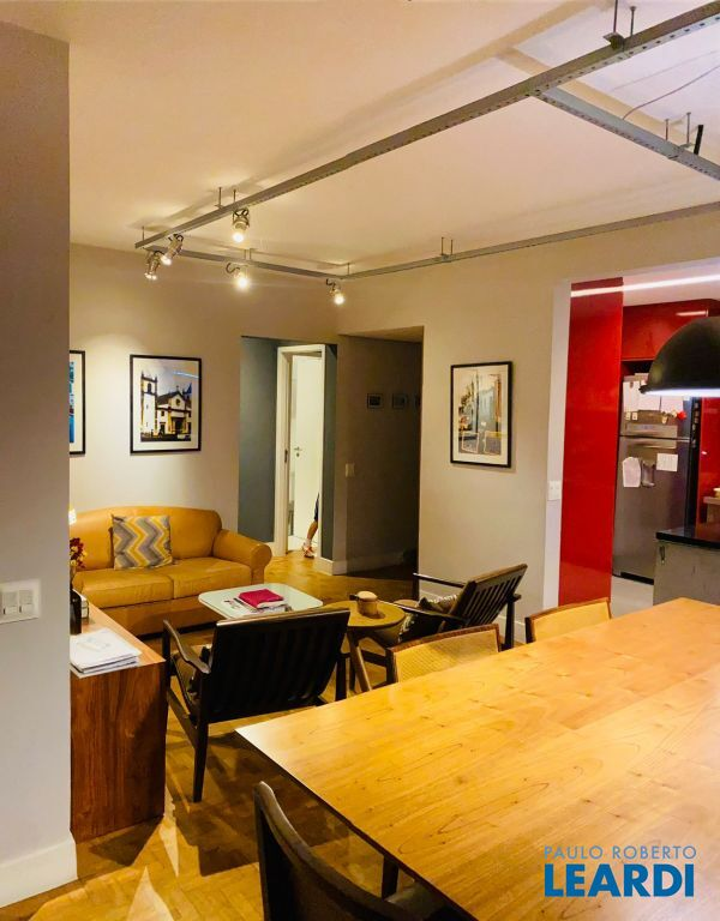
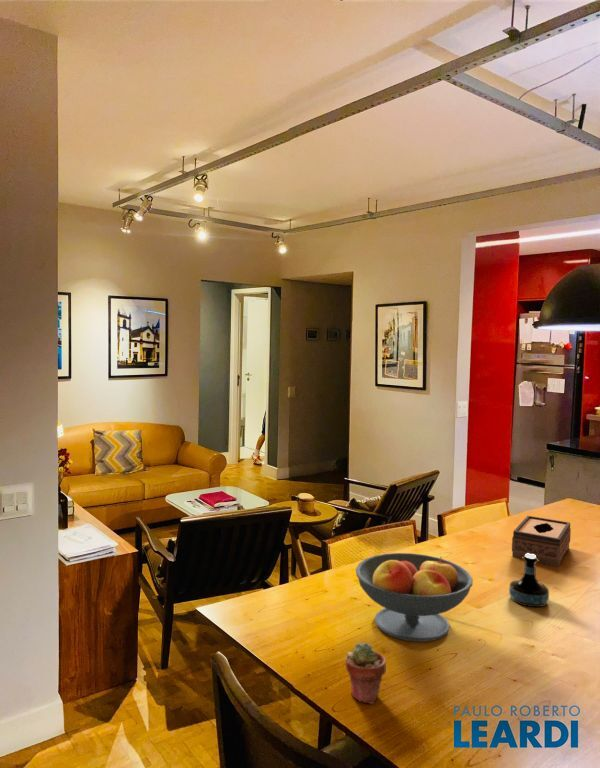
+ tissue box [511,515,572,567]
+ fruit bowl [355,552,474,643]
+ tequila bottle [508,554,550,608]
+ potted succulent [344,641,387,705]
